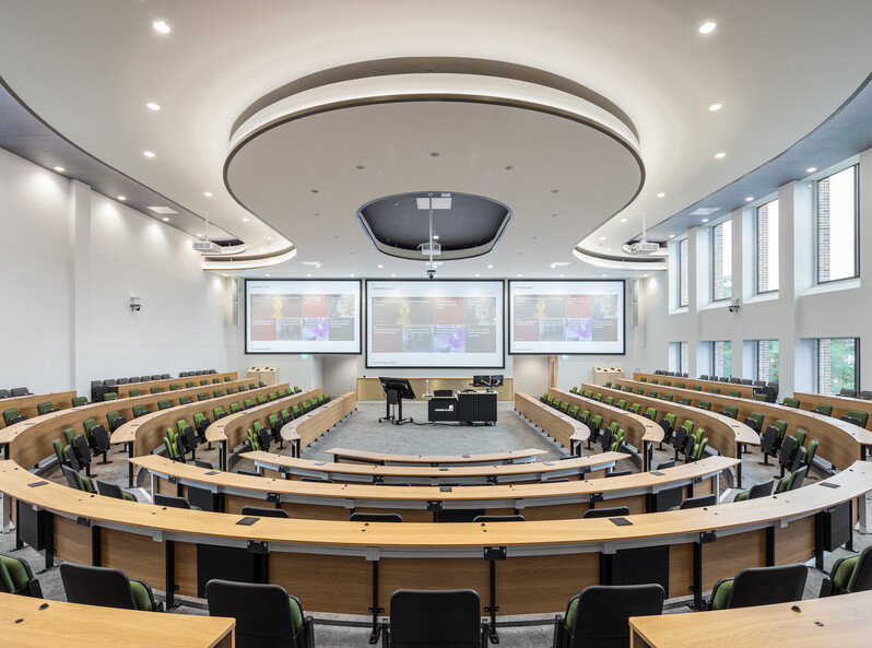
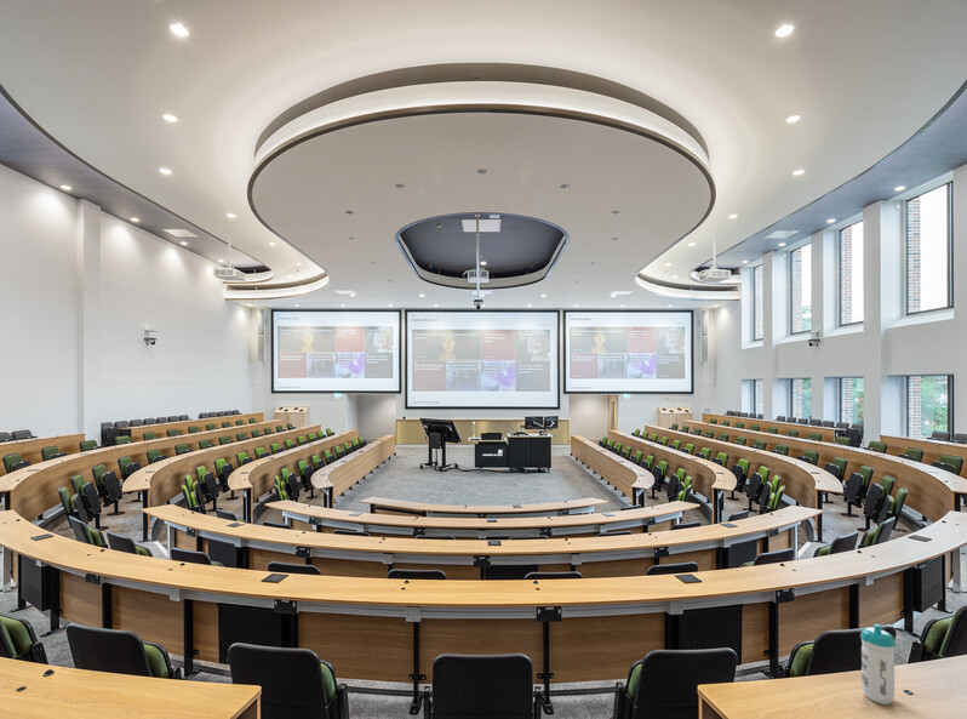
+ water bottle [859,623,897,706]
